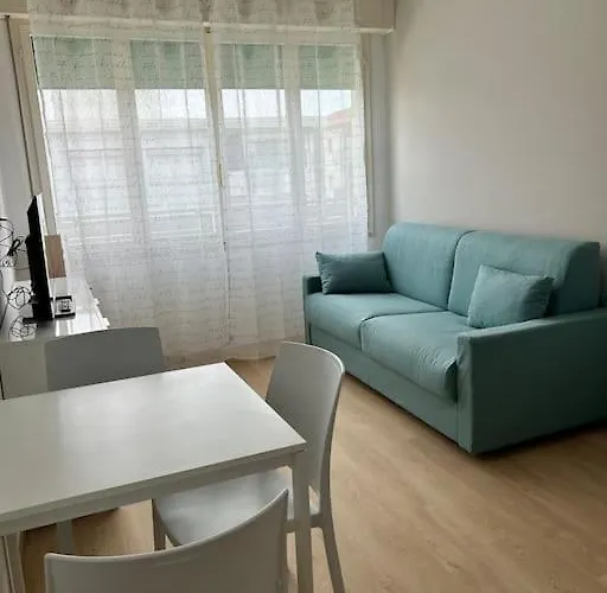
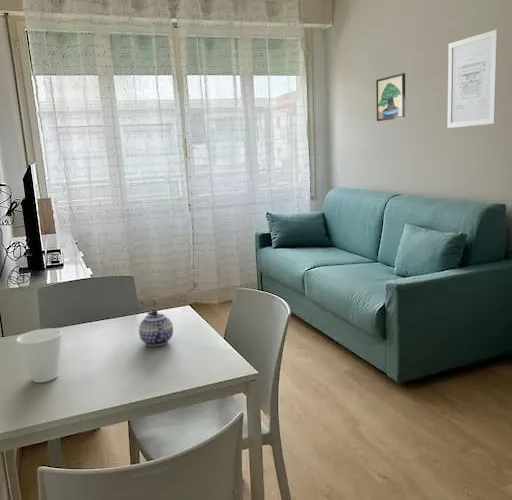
+ cup [15,327,63,383]
+ wall art [447,29,499,129]
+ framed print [375,72,406,122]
+ teapot [138,309,174,347]
